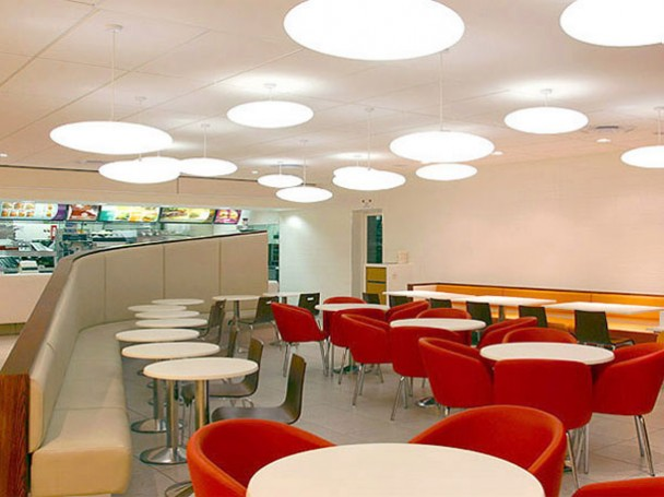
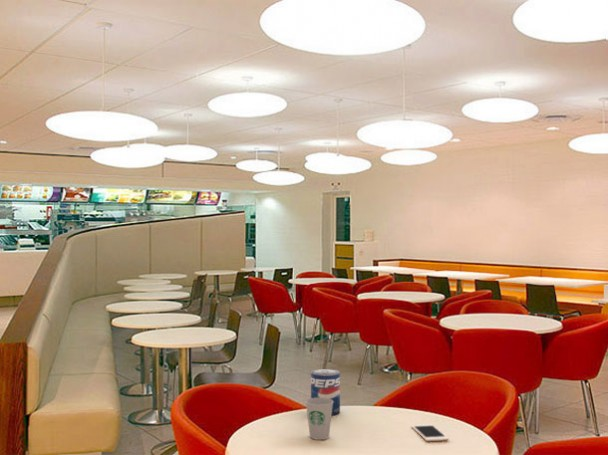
+ pop [310,368,341,416]
+ paper cup [304,397,333,441]
+ cell phone [411,423,450,442]
